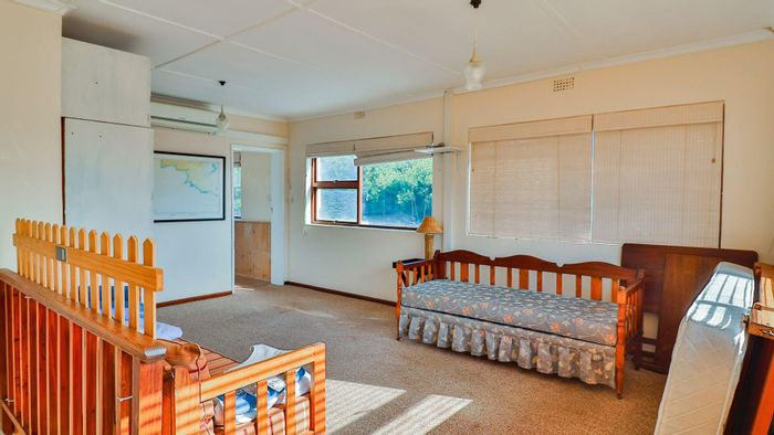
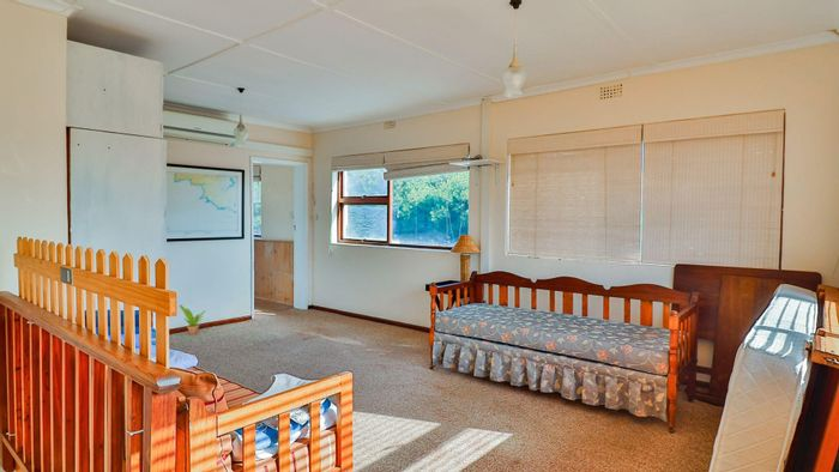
+ potted plant [179,304,207,335]
